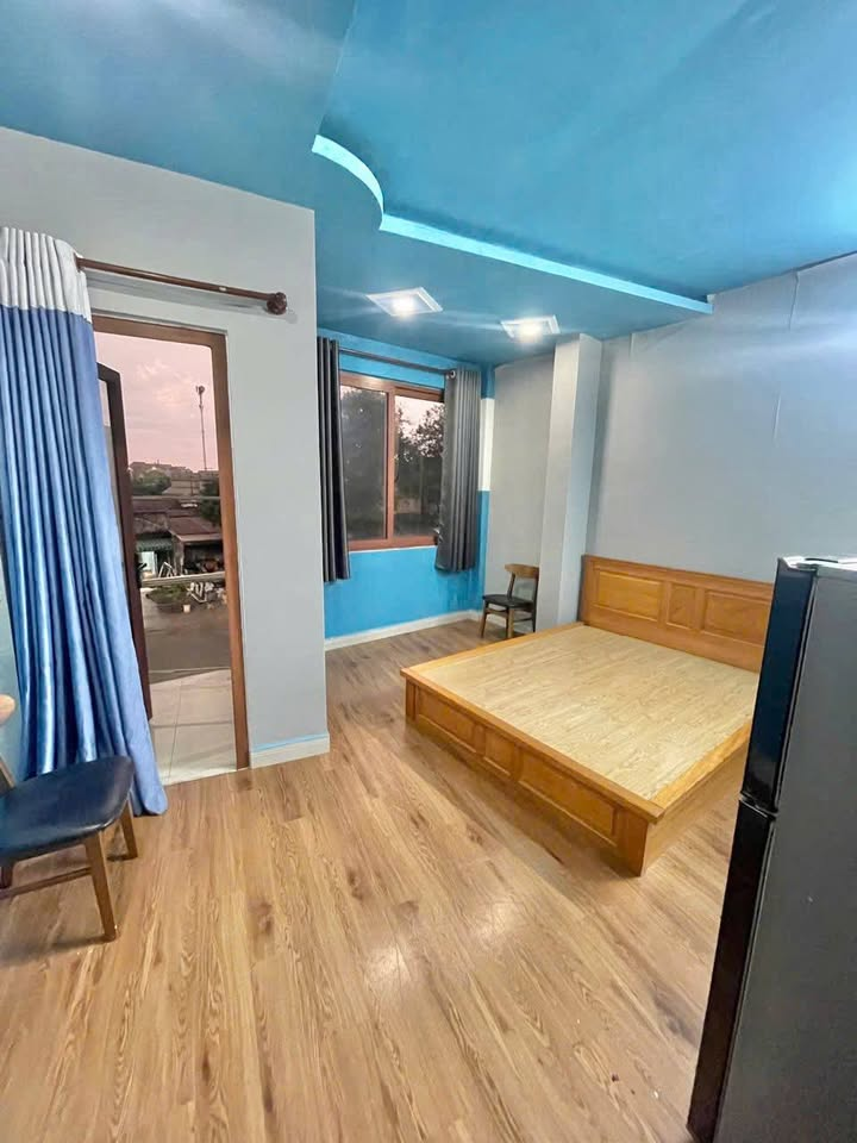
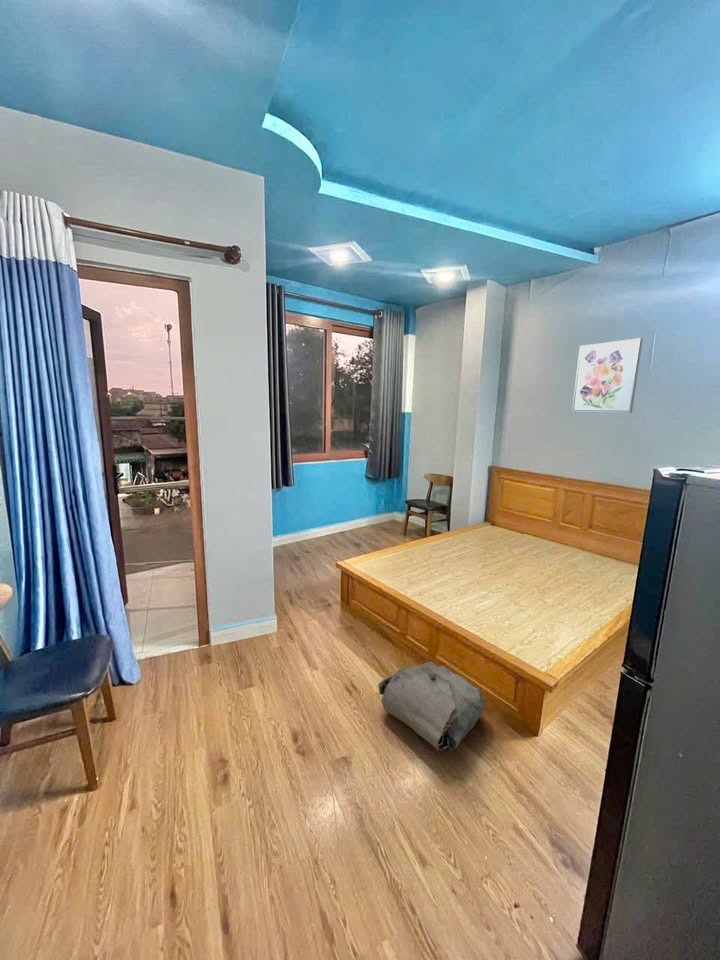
+ wall art [571,337,644,414]
+ bag [377,661,485,754]
